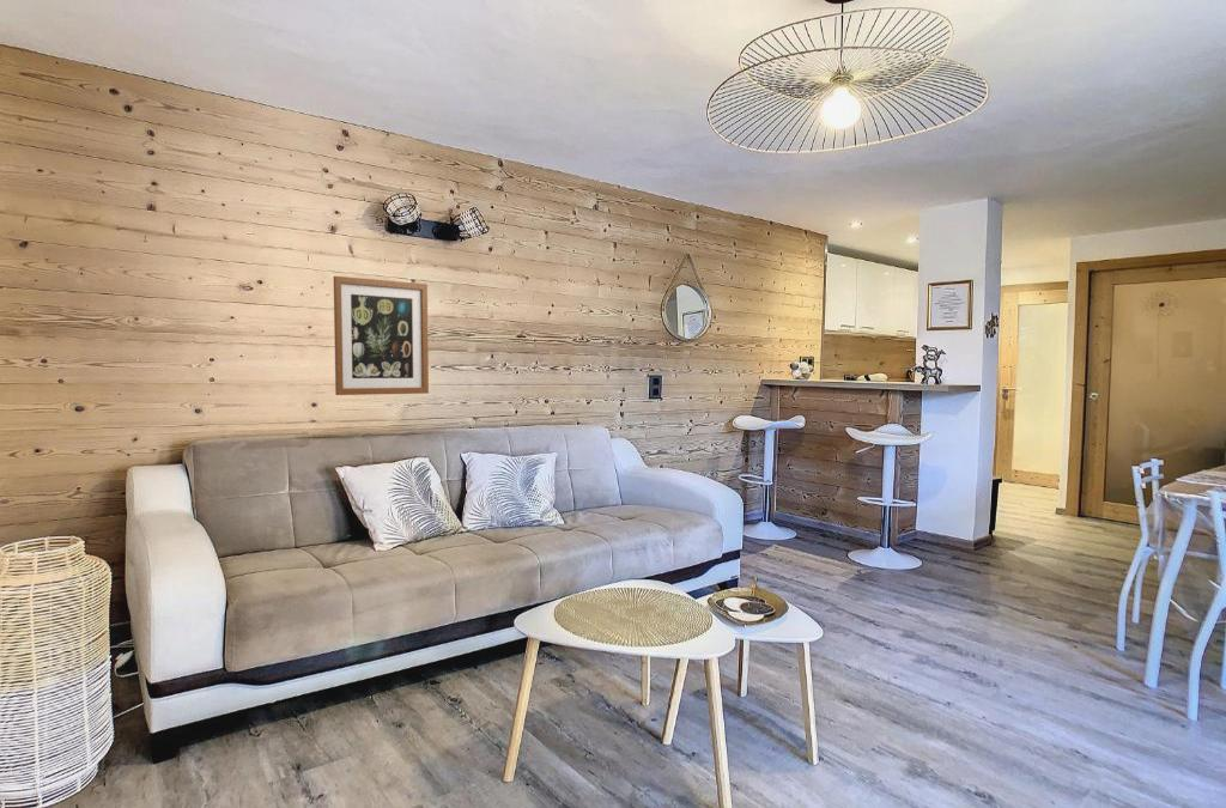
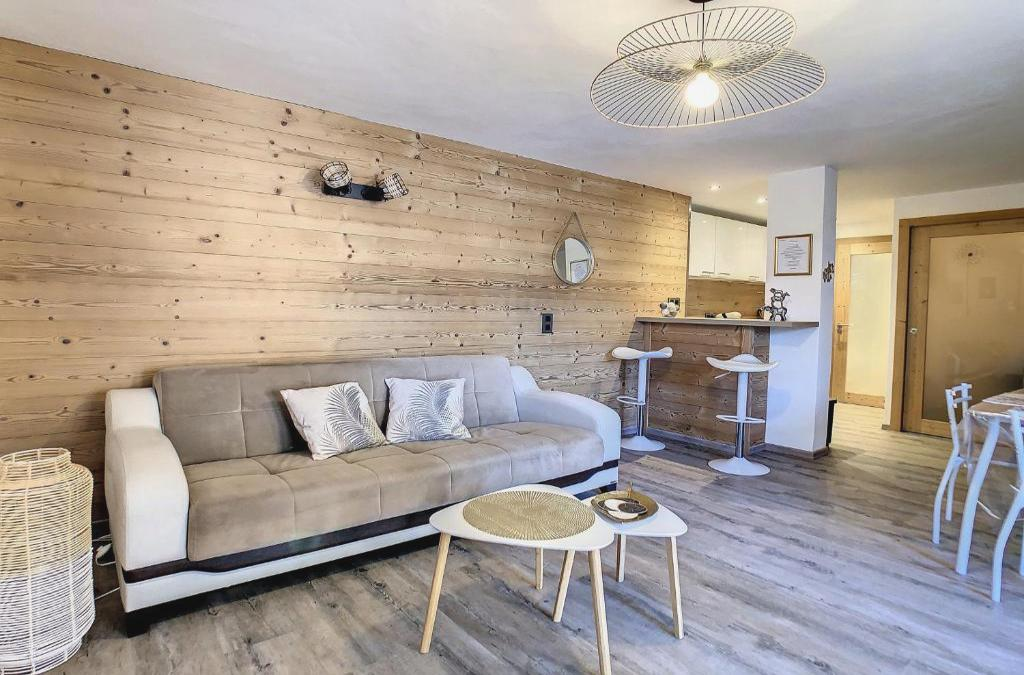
- wall art [333,275,430,396]
